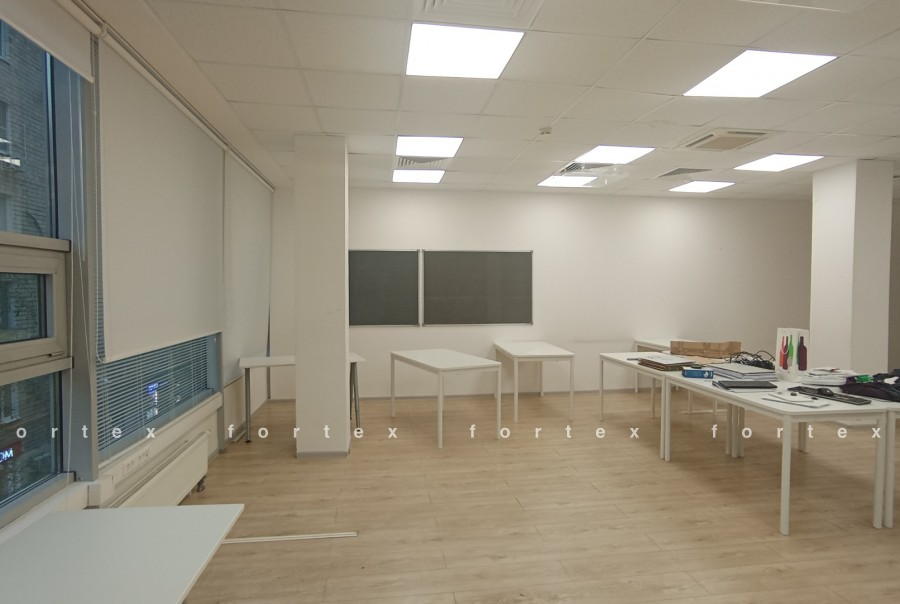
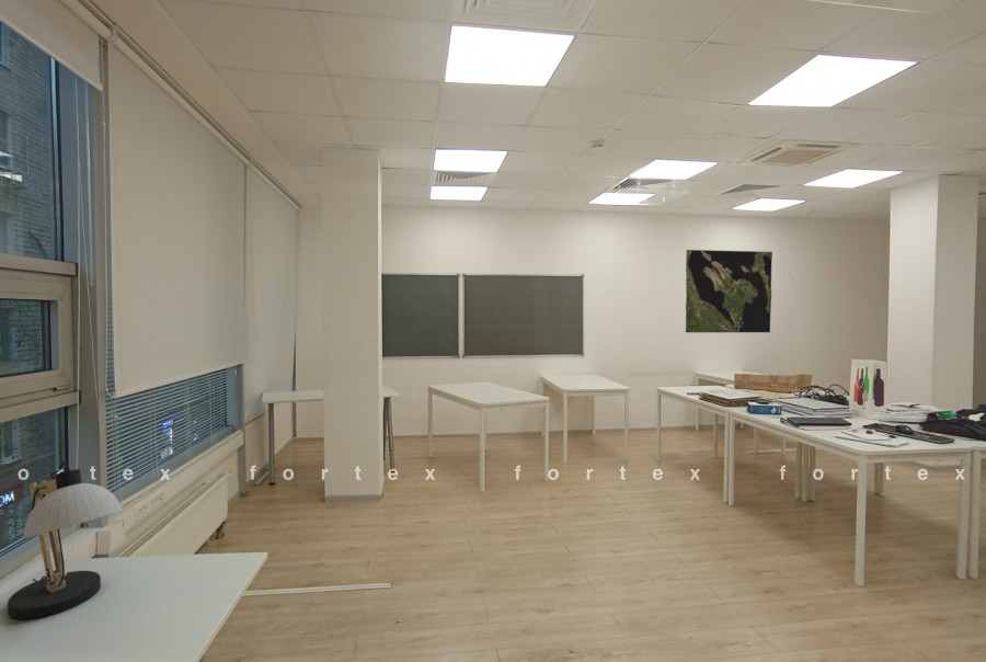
+ desk lamp [7,460,124,620]
+ world map [685,249,773,333]
